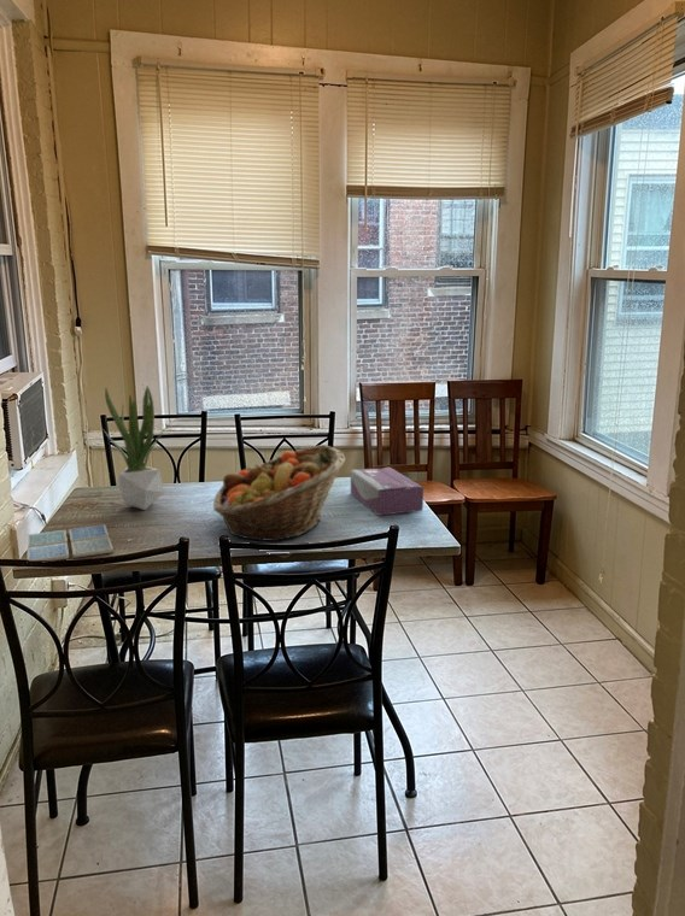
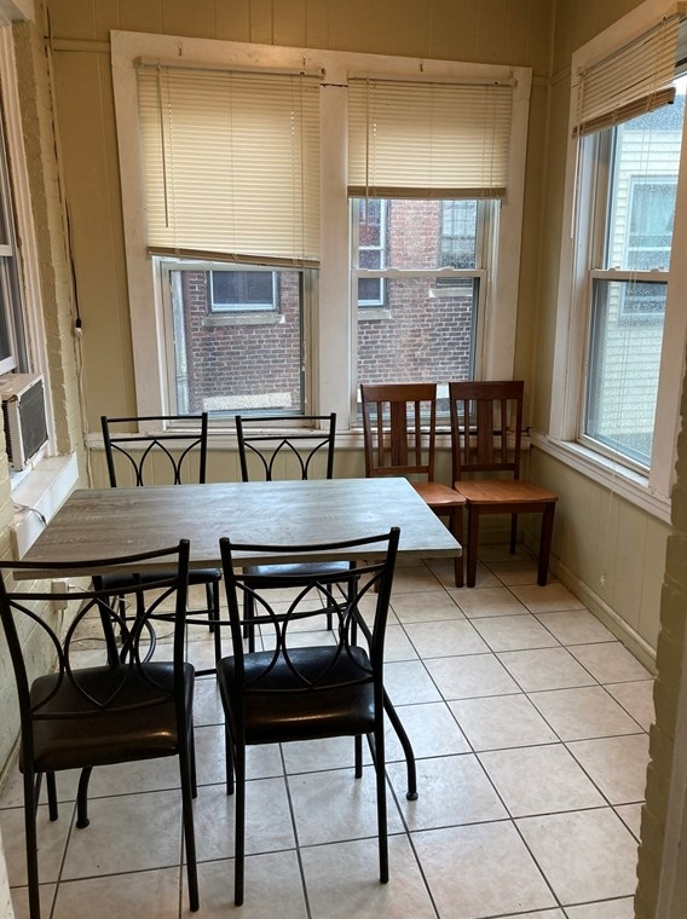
- potted plant [101,386,165,511]
- tissue box [350,466,425,517]
- drink coaster [25,524,115,562]
- fruit basket [212,444,347,544]
